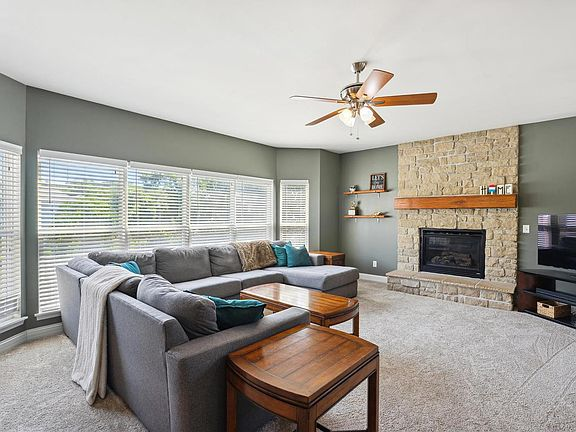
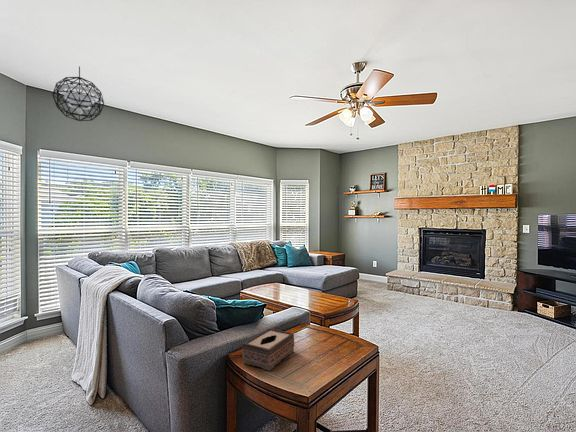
+ tissue box [242,327,295,372]
+ pendant light [51,66,105,122]
